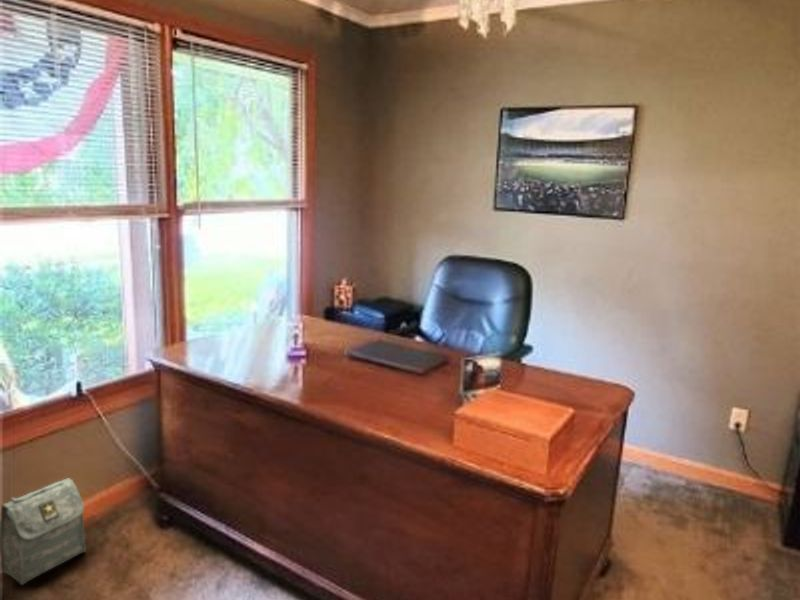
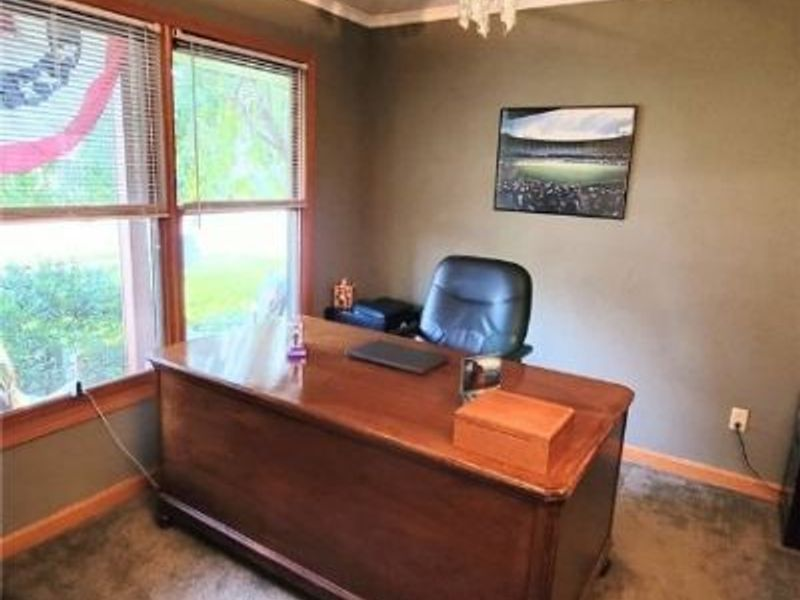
- bag [0,477,87,586]
